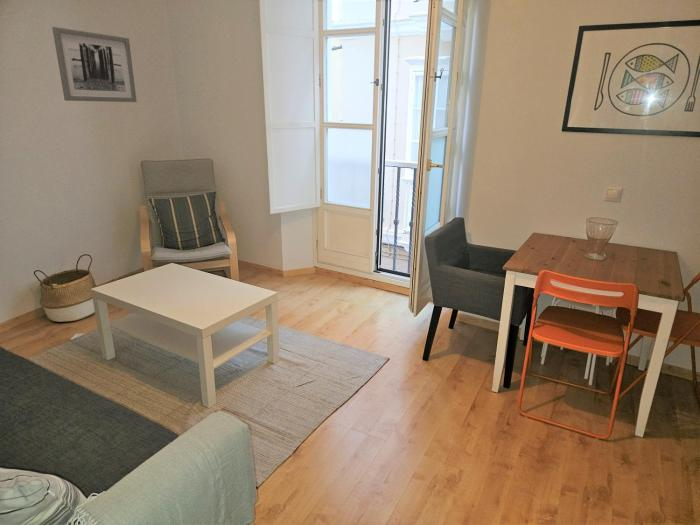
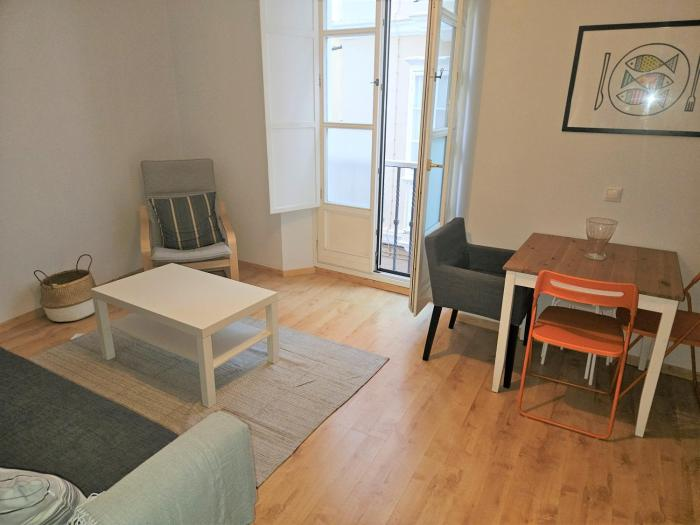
- wall art [51,26,138,103]
